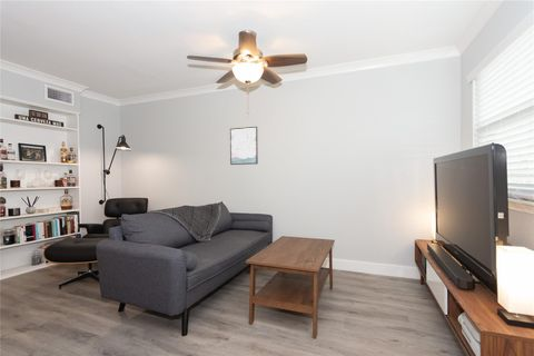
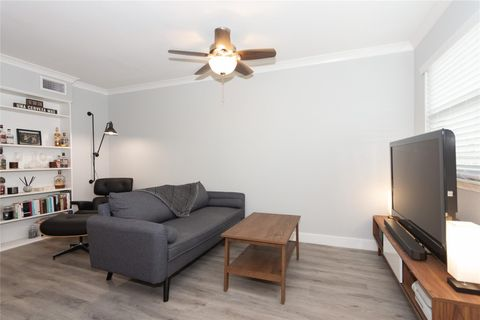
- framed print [229,126,259,166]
